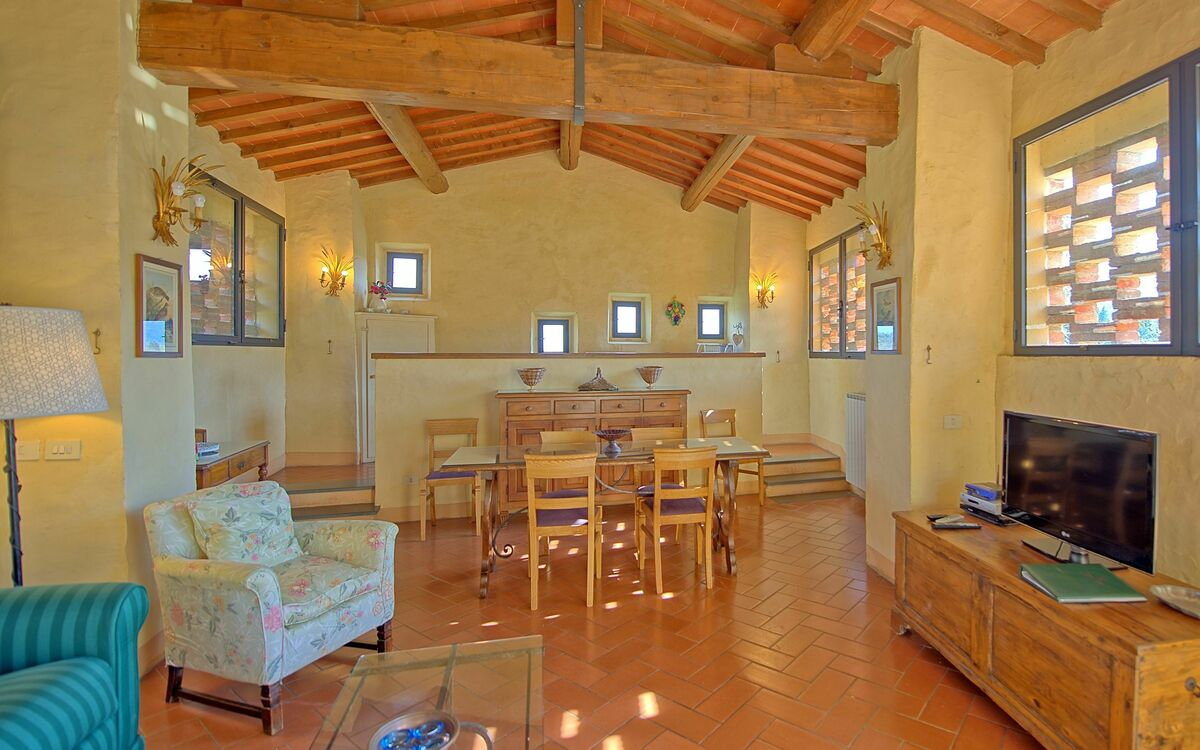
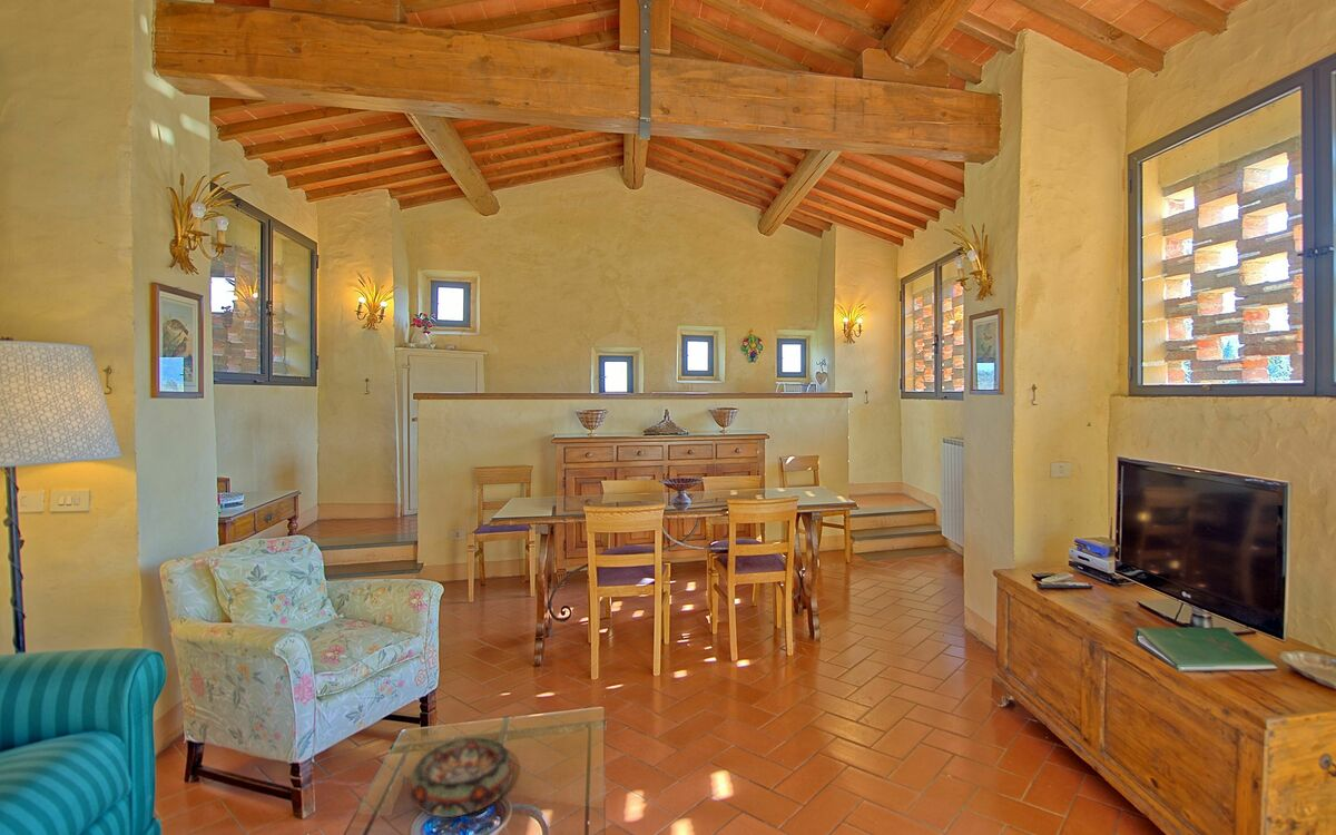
+ decorative bowl [407,737,514,818]
